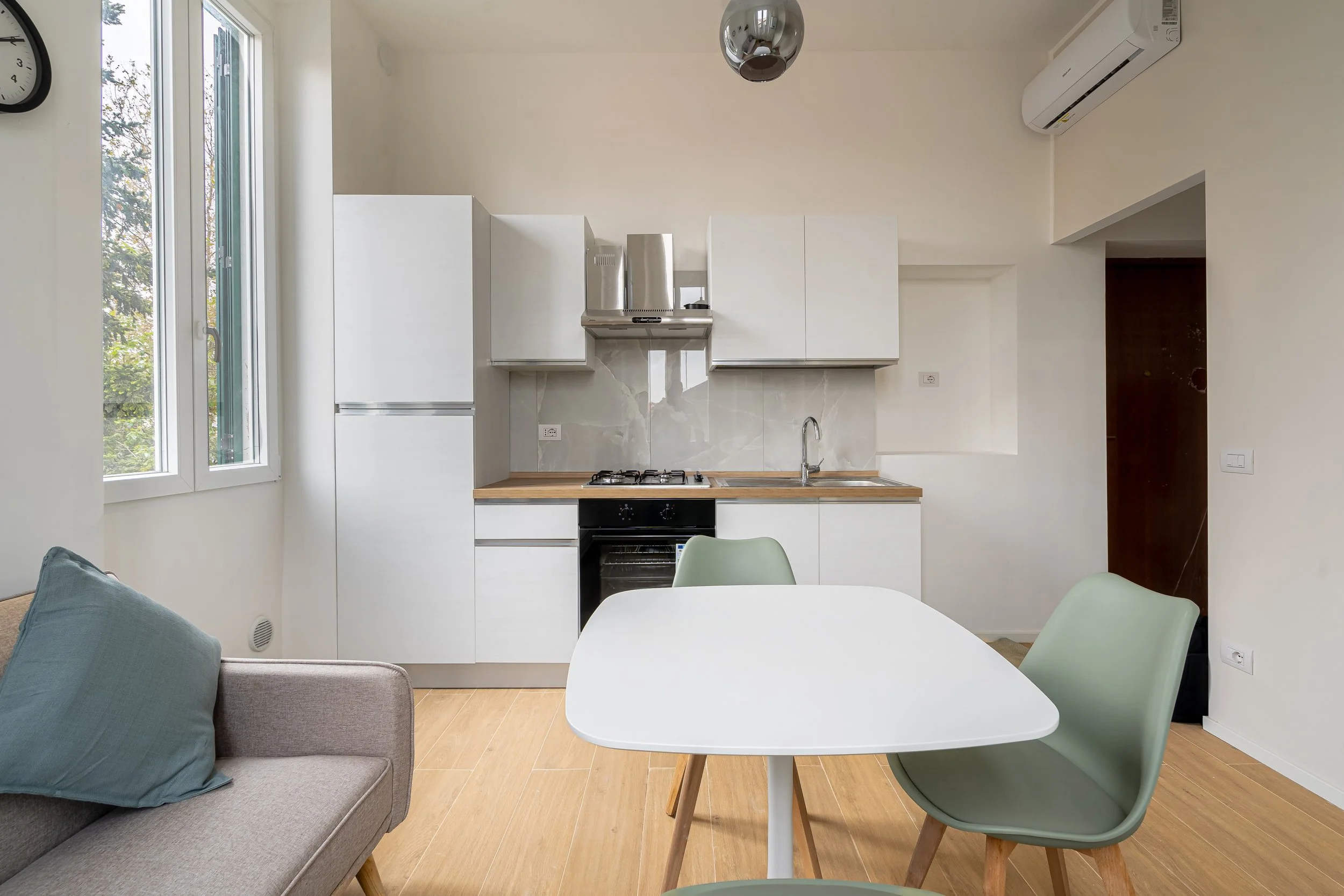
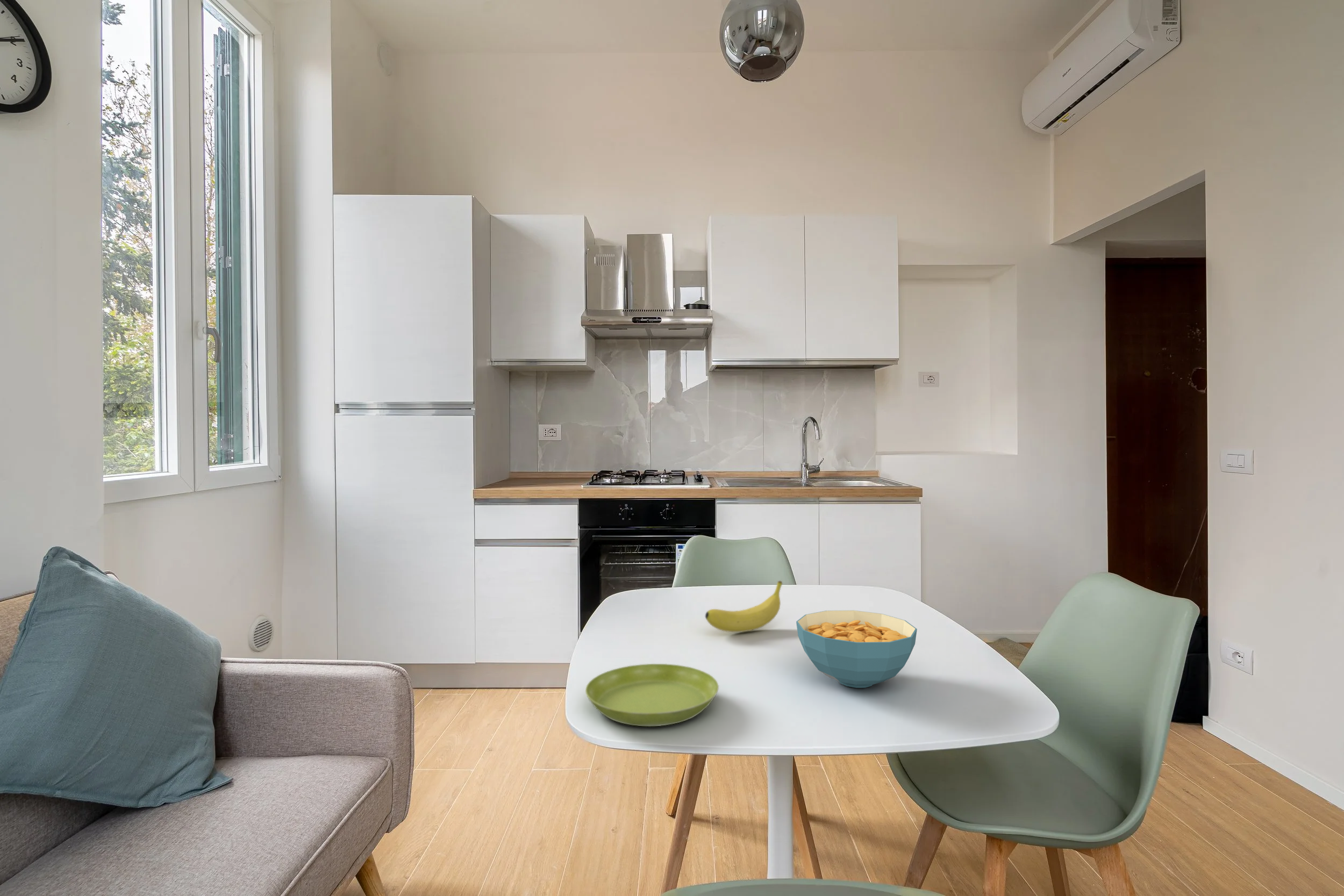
+ saucer [585,663,719,727]
+ fruit [705,580,783,633]
+ cereal bowl [796,610,918,689]
